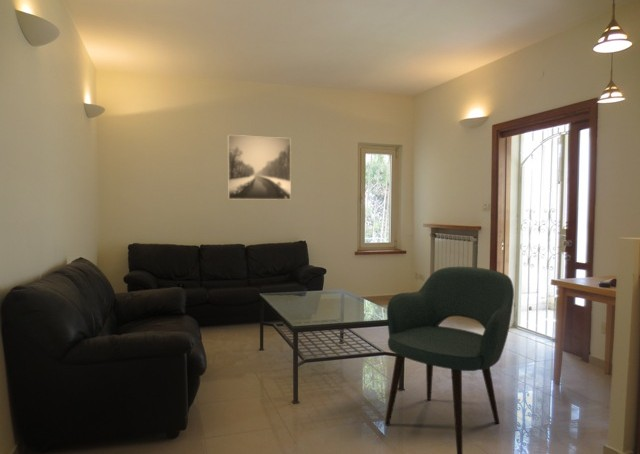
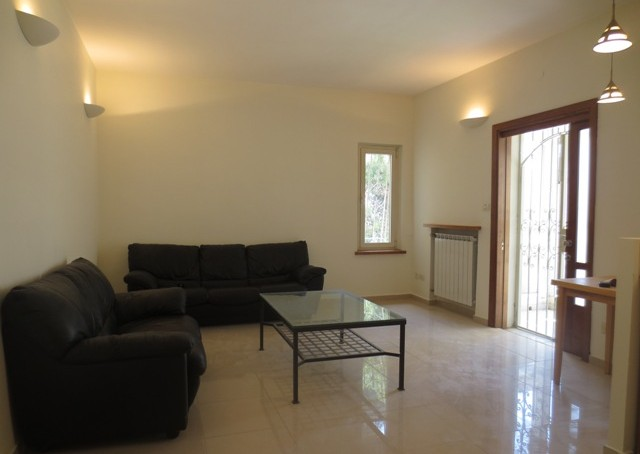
- armchair [384,266,515,454]
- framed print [227,134,292,201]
